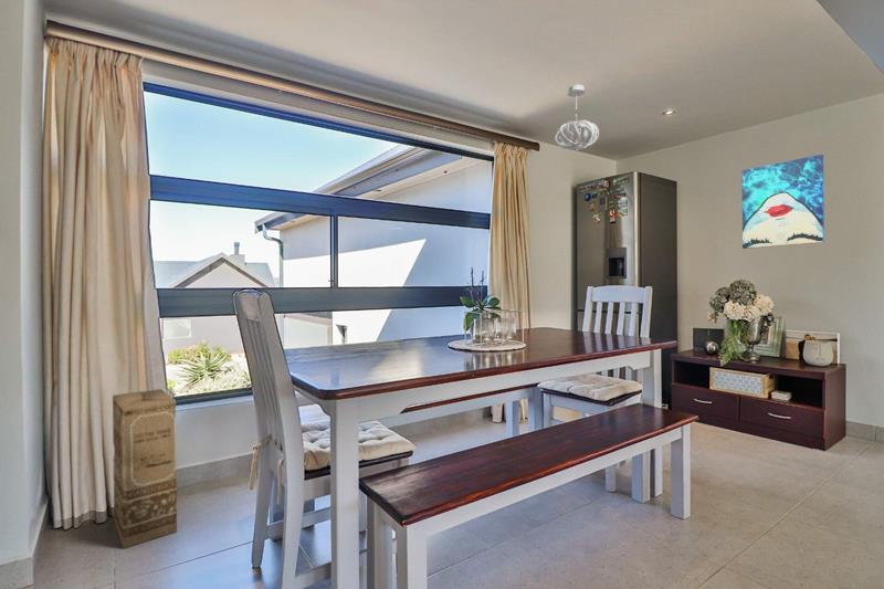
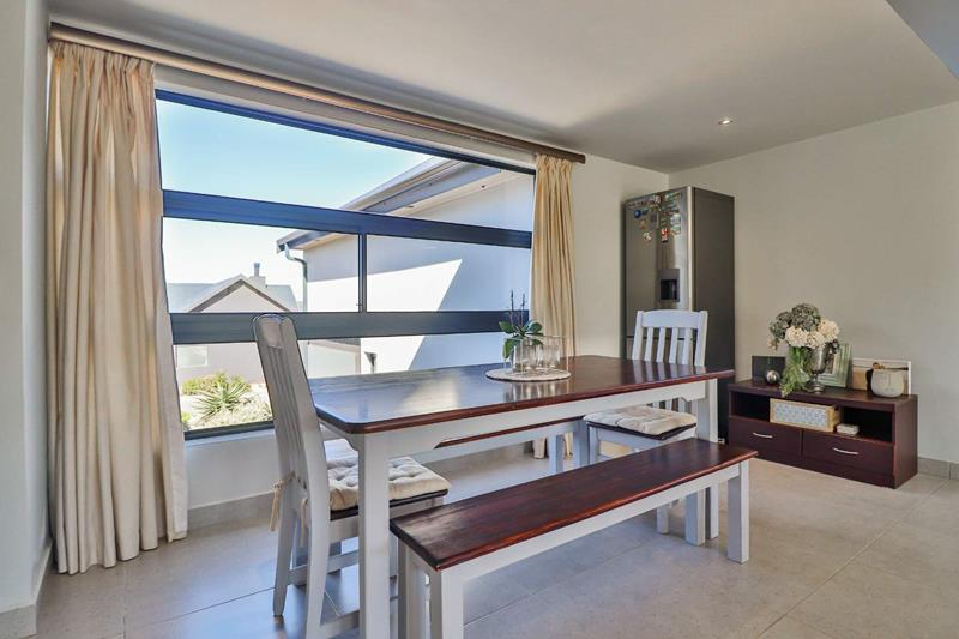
- cardboard box [112,388,178,549]
- pendant light [554,84,600,152]
- wall art [740,154,825,250]
